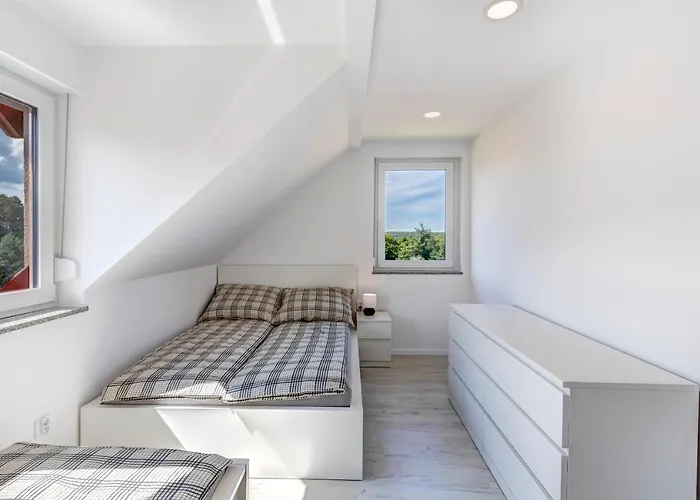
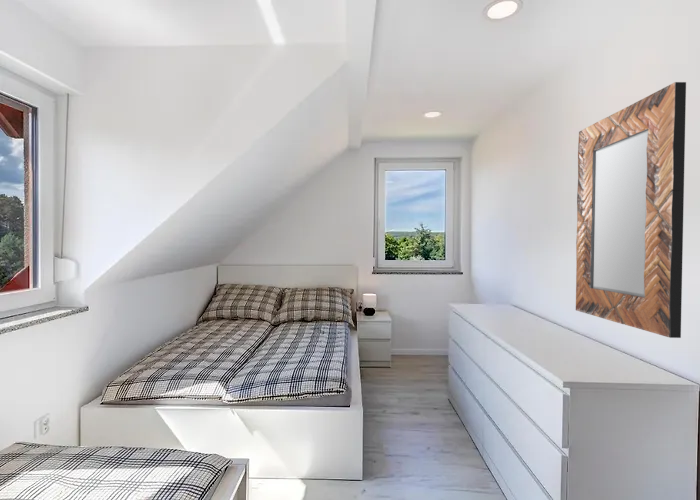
+ home mirror [575,81,687,339]
